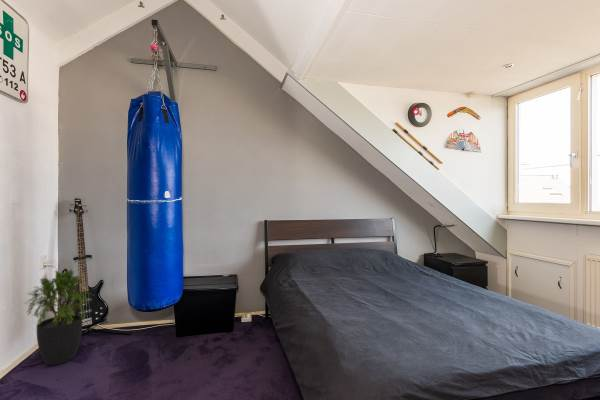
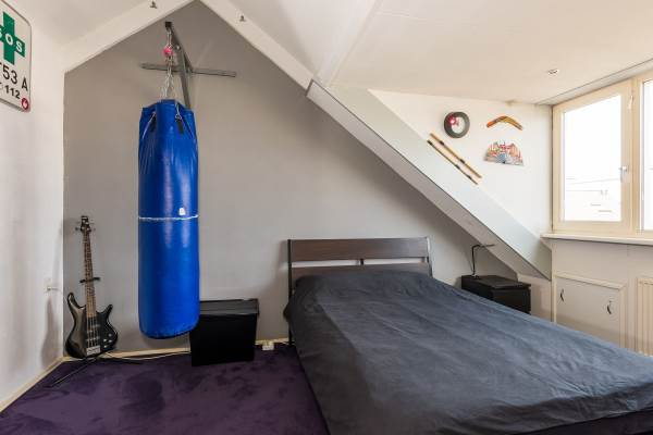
- potted plant [24,267,96,366]
